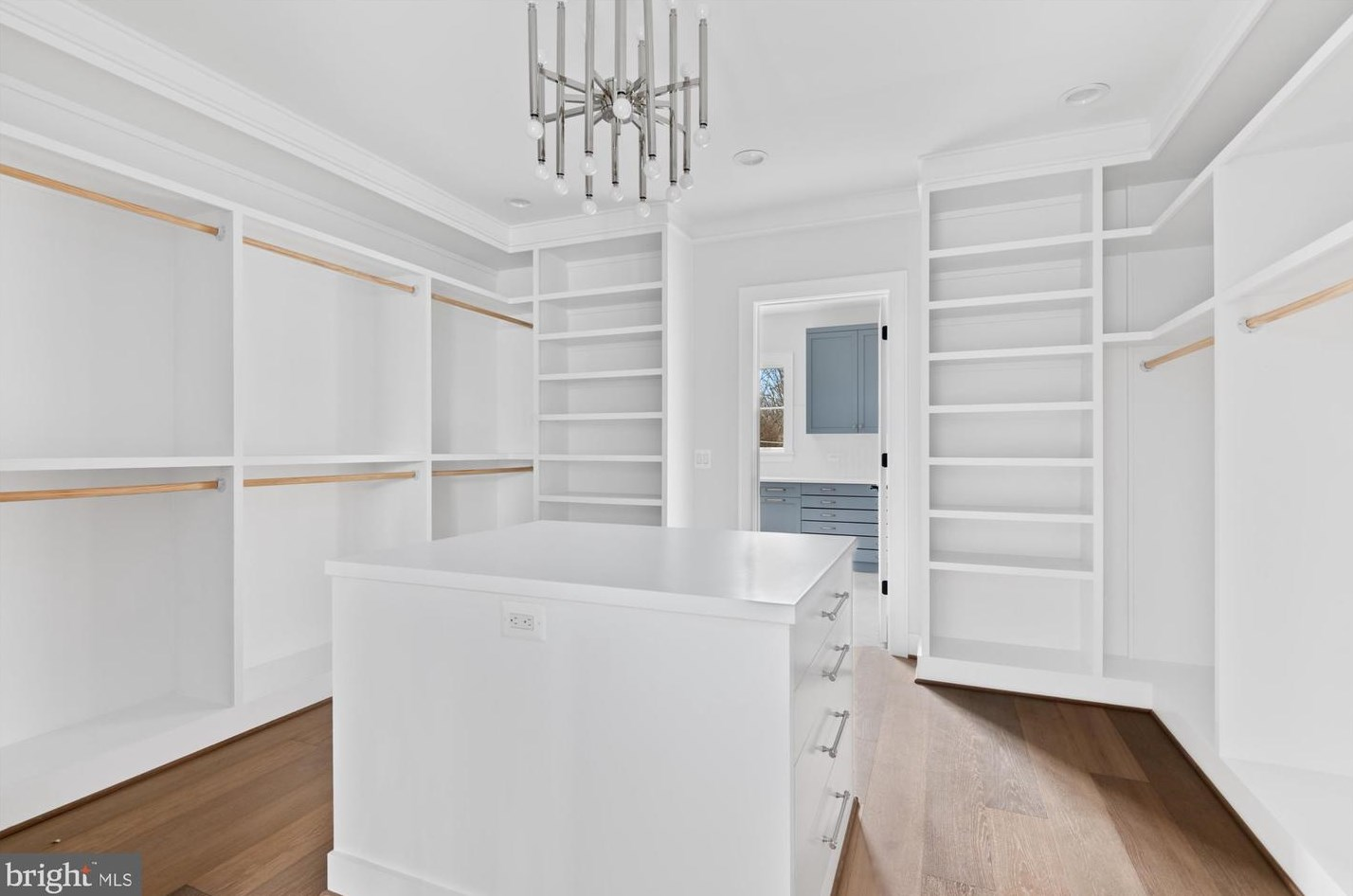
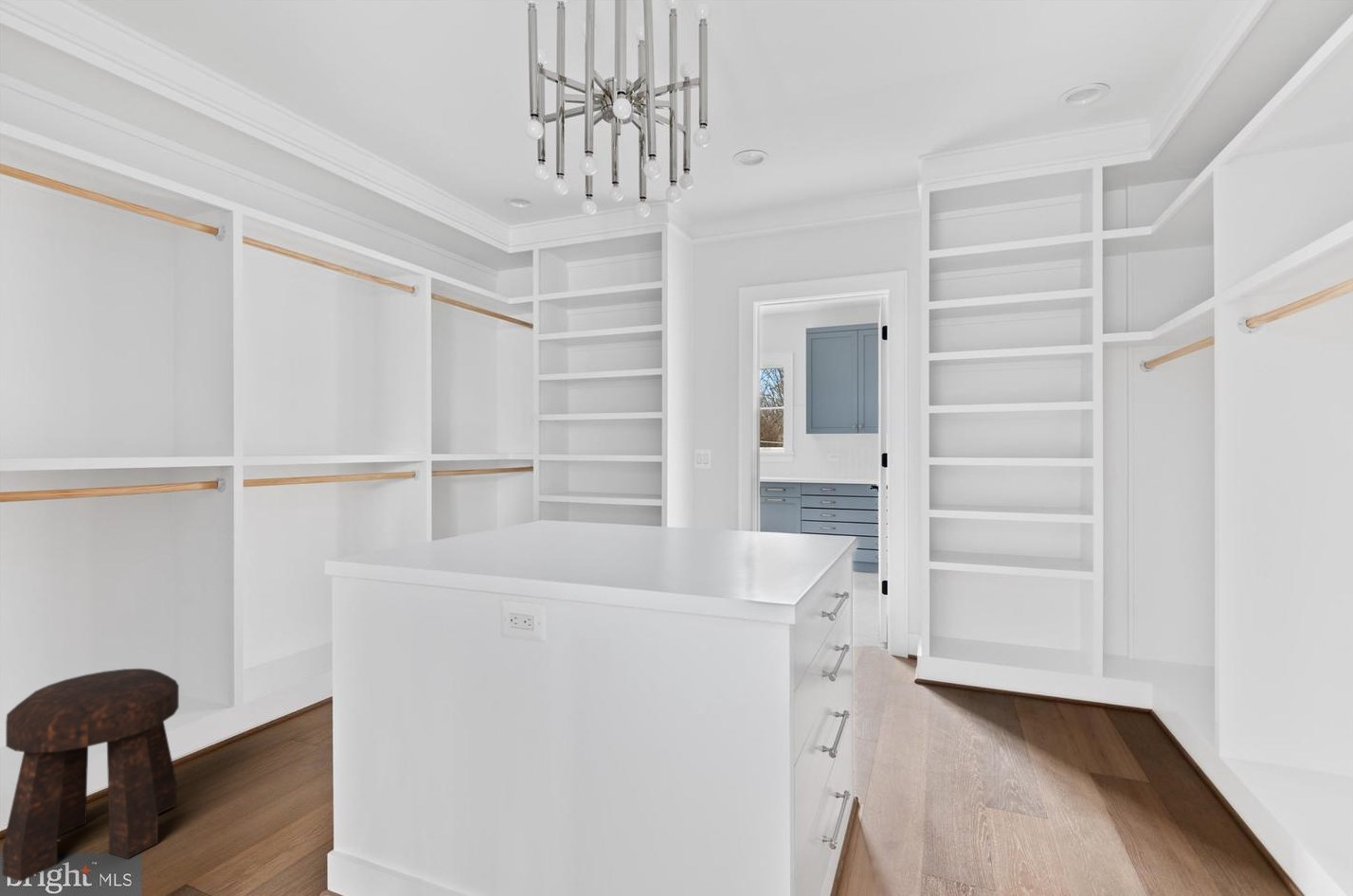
+ stool [2,668,180,883]
